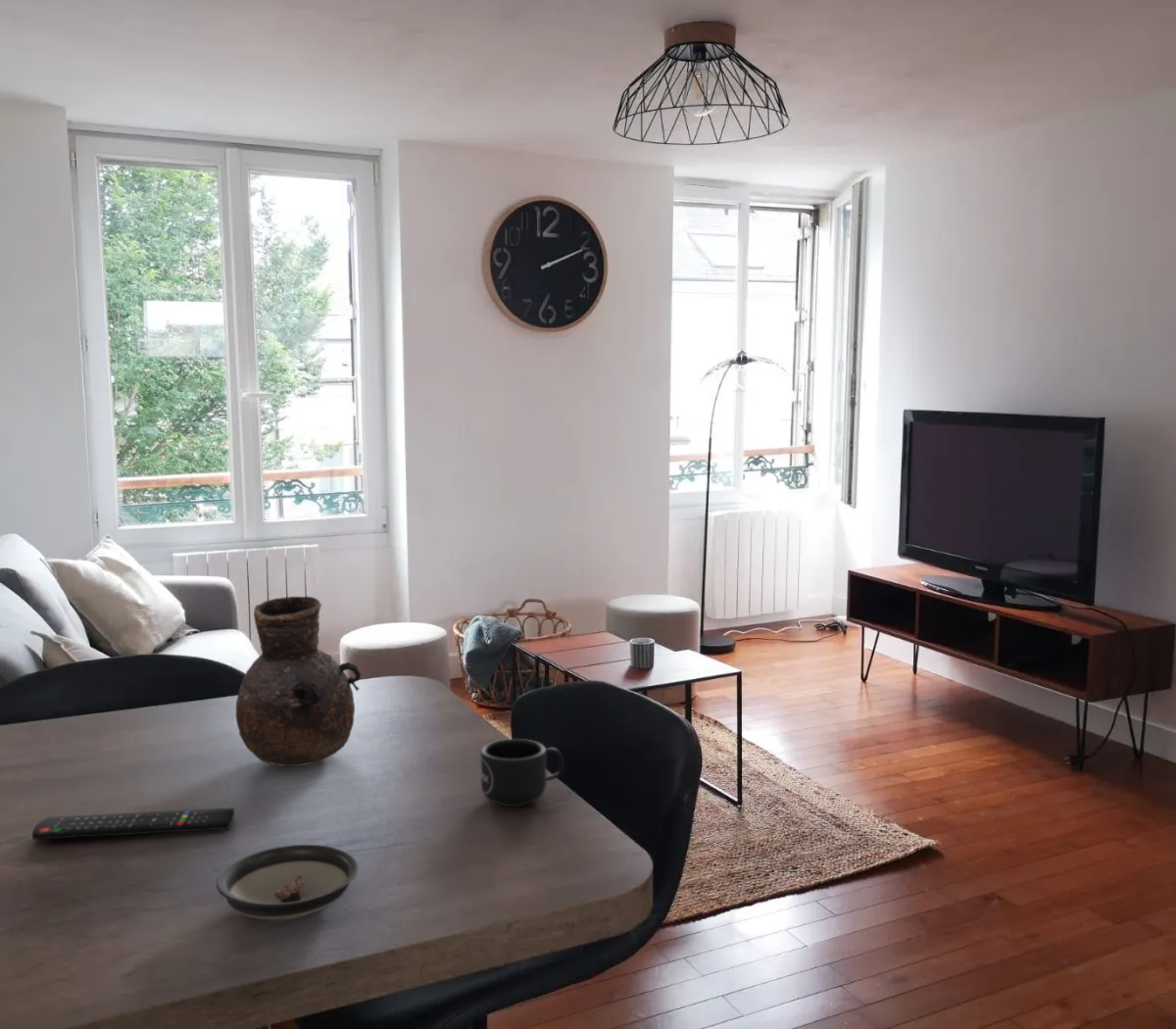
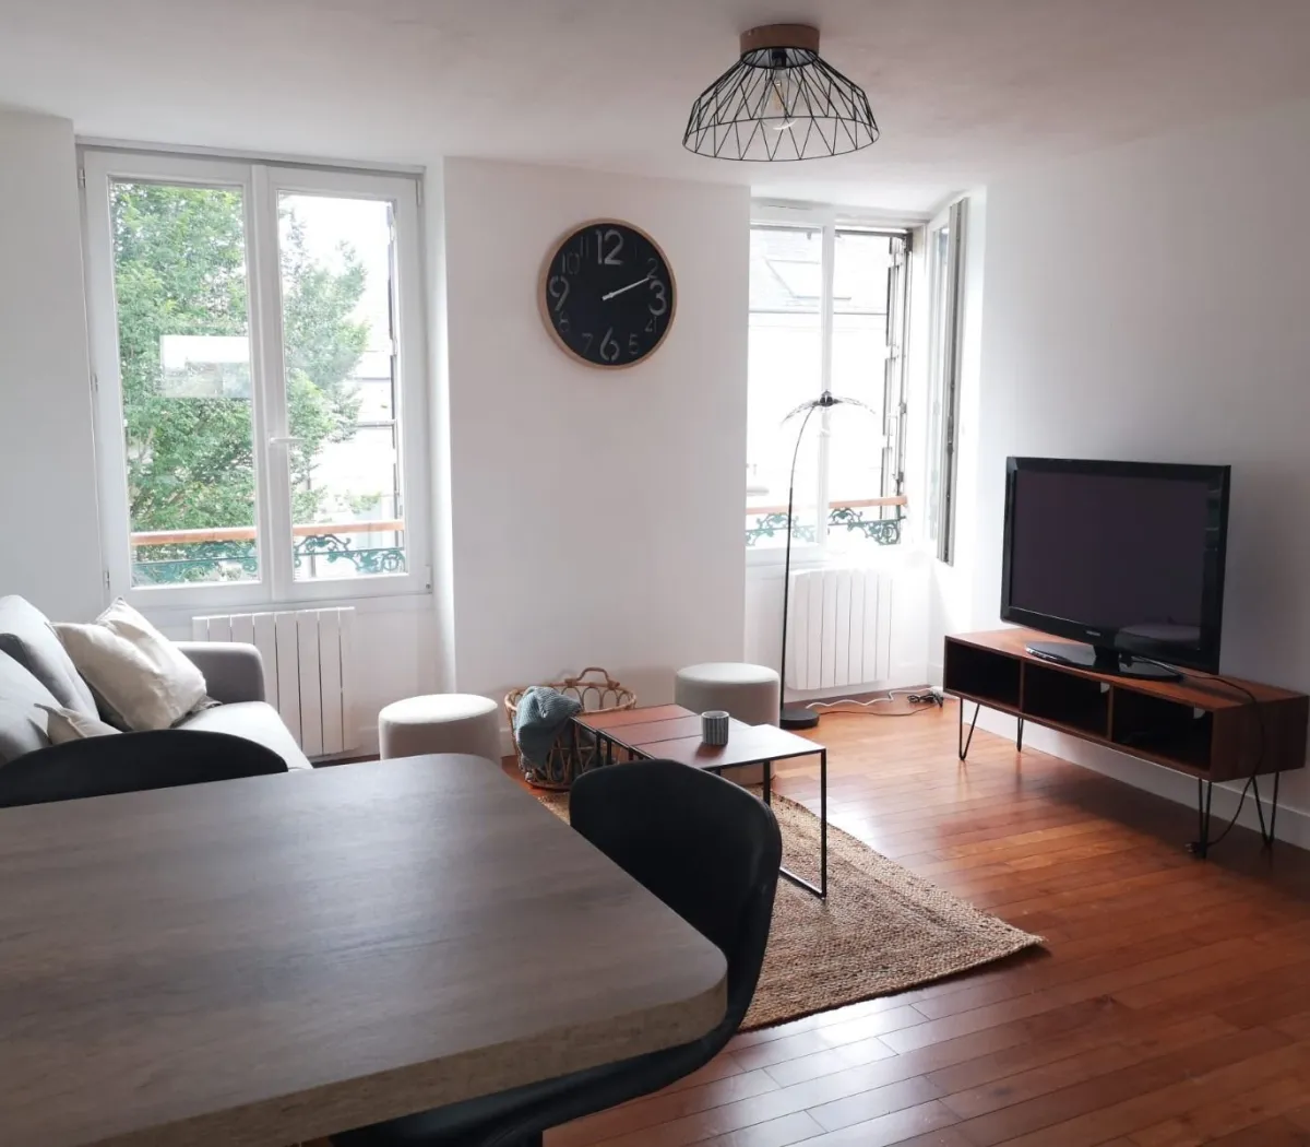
- saucer [216,844,360,921]
- vase [235,596,362,767]
- remote control [31,807,235,841]
- mug [480,738,564,808]
